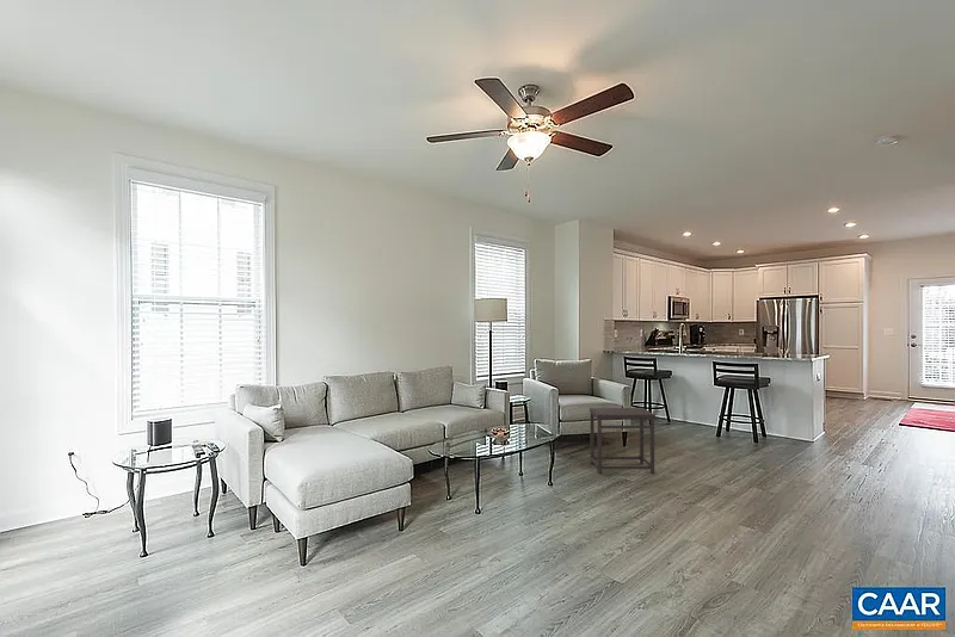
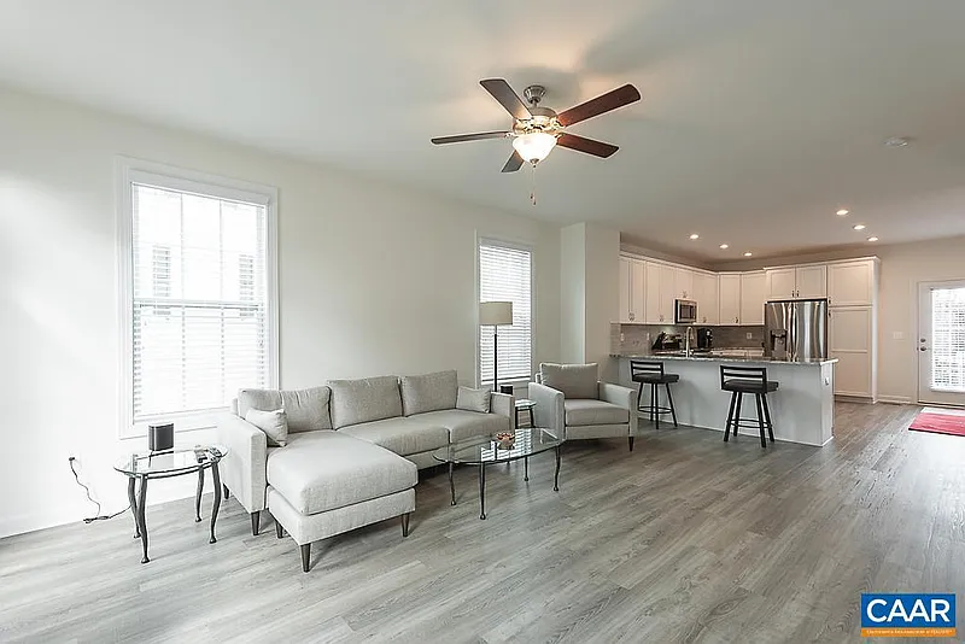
- side table [589,407,657,475]
